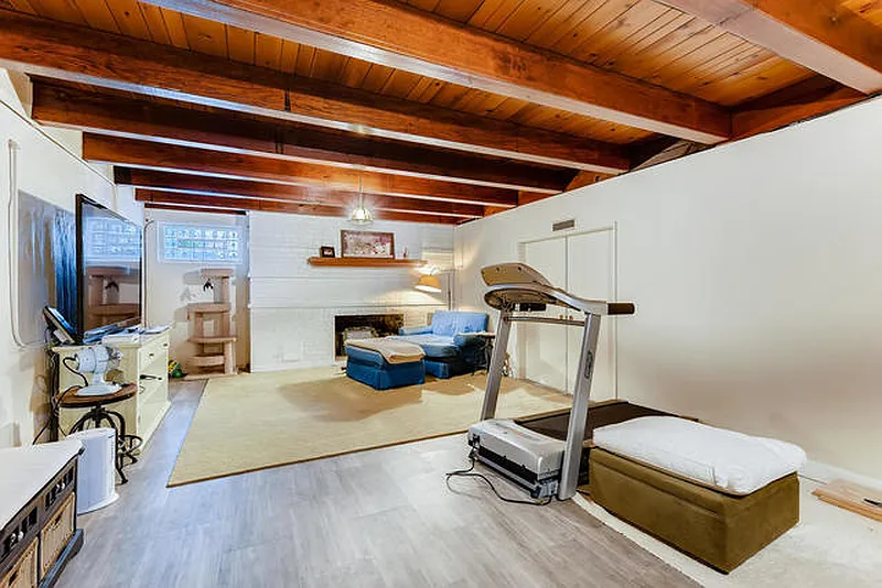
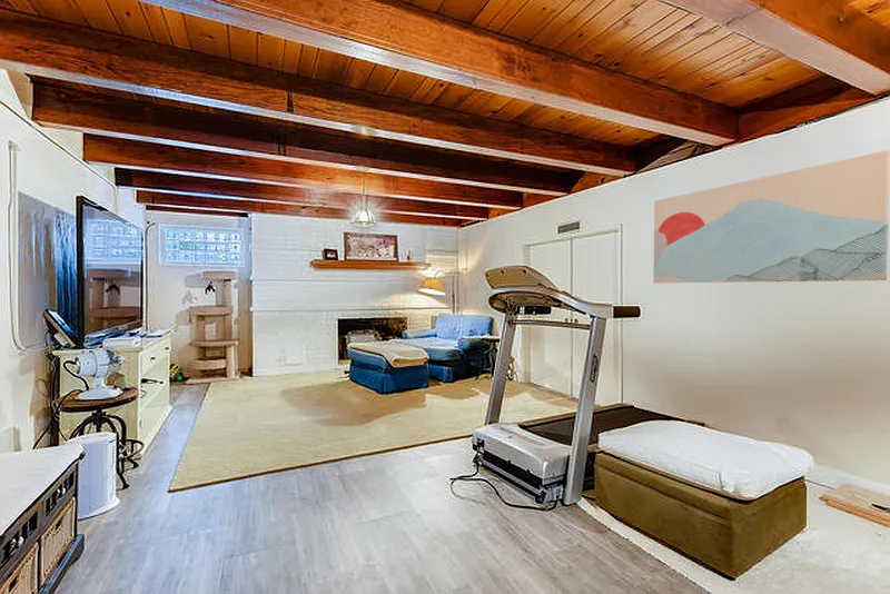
+ wall art [652,149,890,284]
